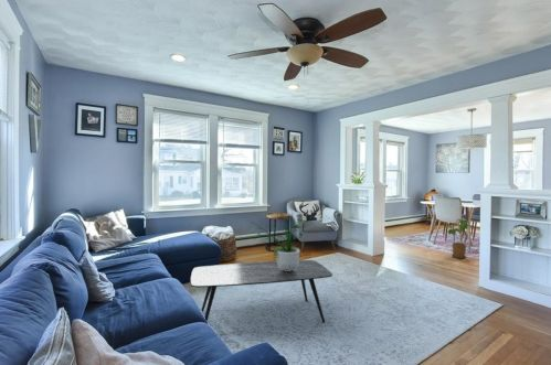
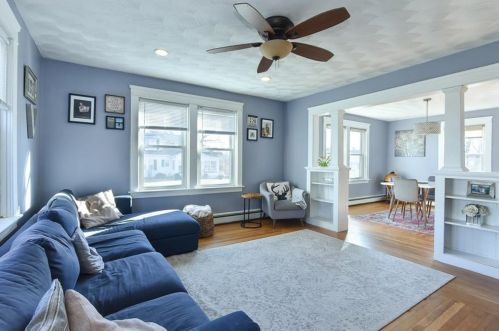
- potted plant [248,205,311,271]
- coffee table [190,259,333,323]
- house plant [445,218,474,259]
